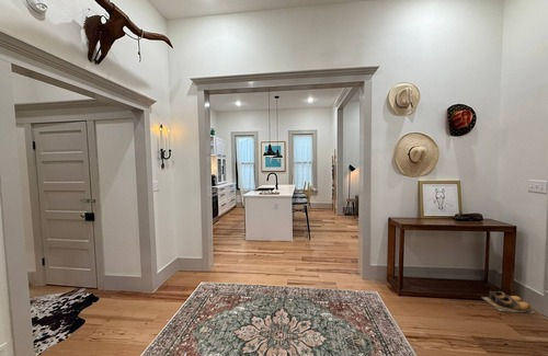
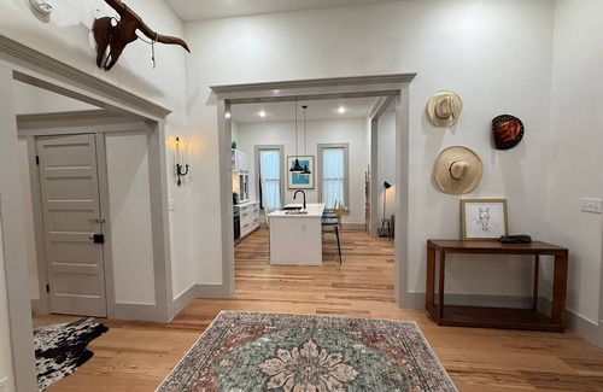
- shoes [481,290,536,314]
